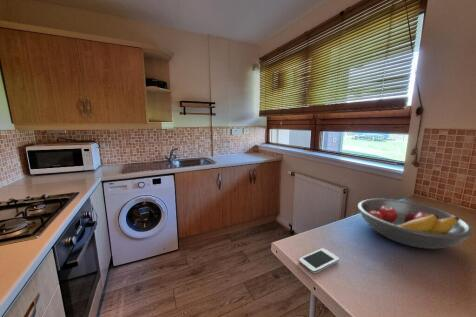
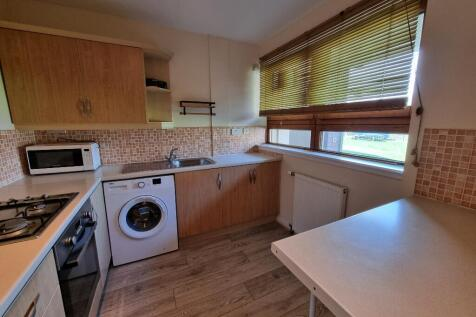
- fruit bowl [357,198,475,250]
- smartphone [297,247,340,274]
